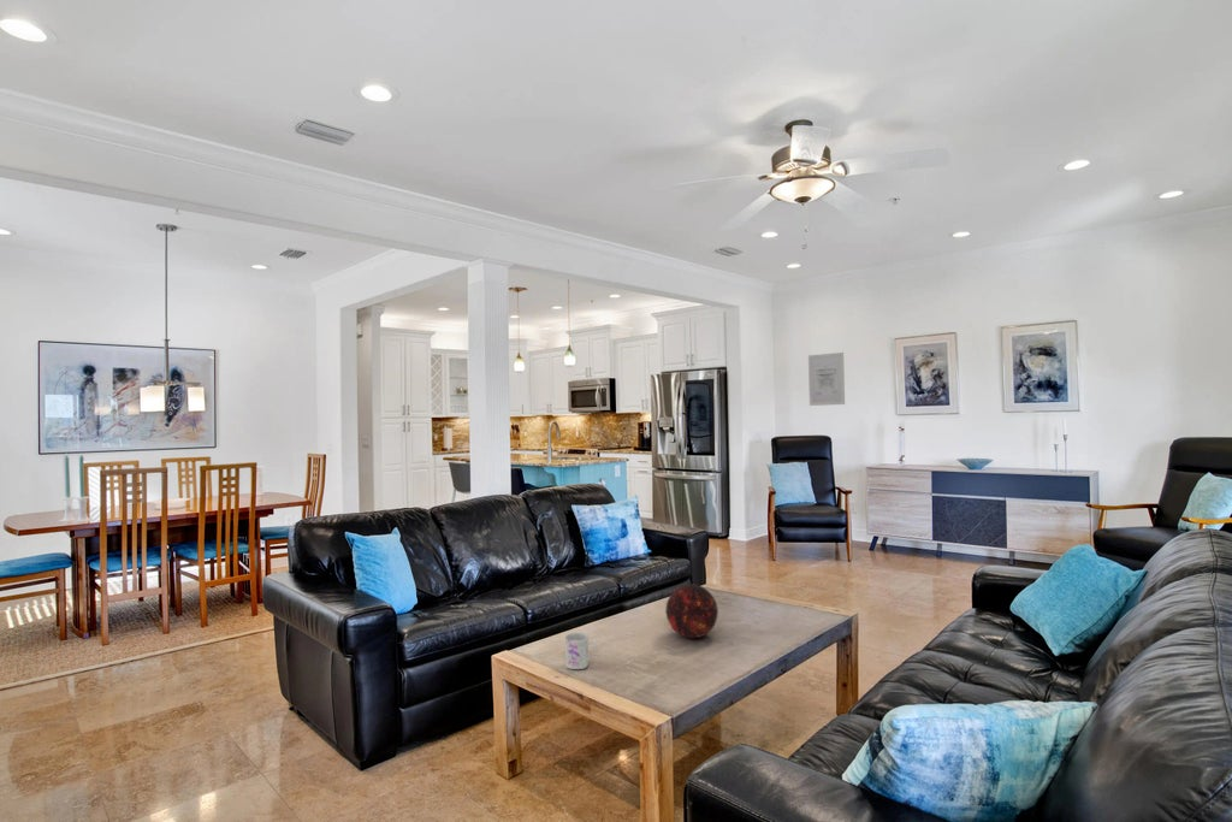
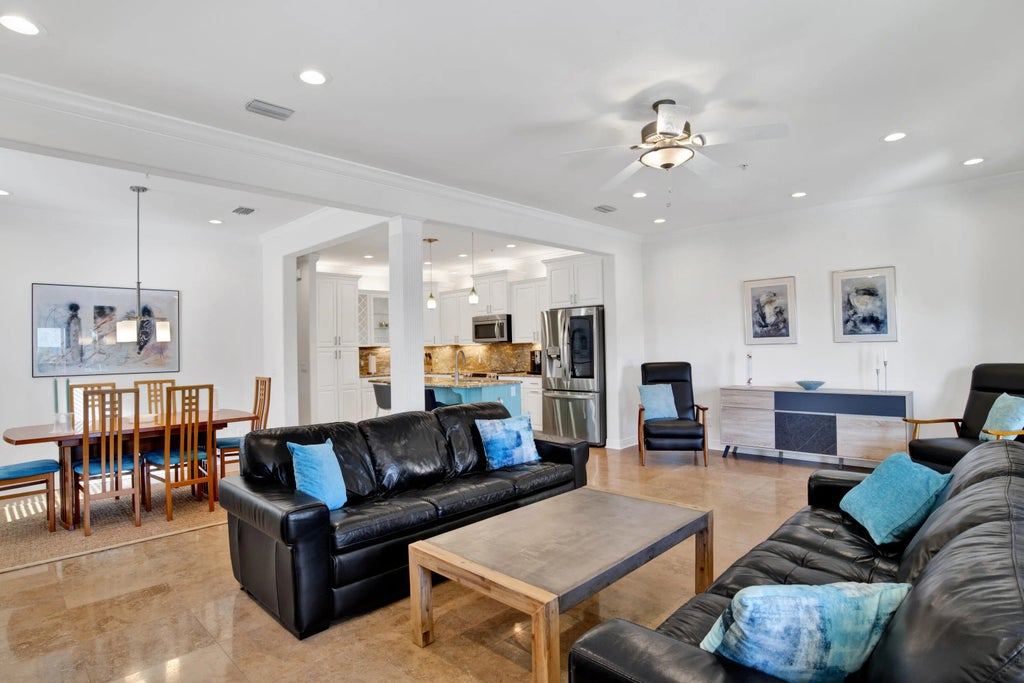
- wall art [807,351,846,407]
- mug [564,632,598,670]
- decorative orb [664,583,719,639]
